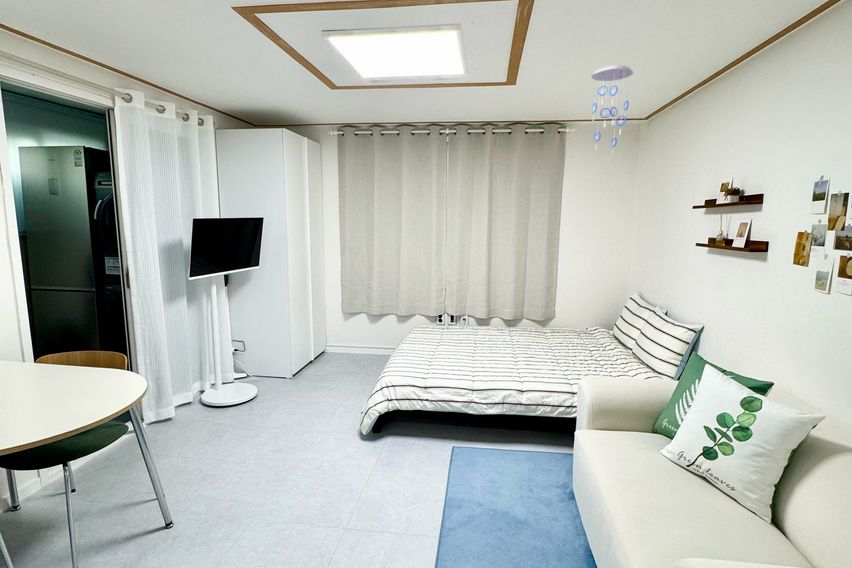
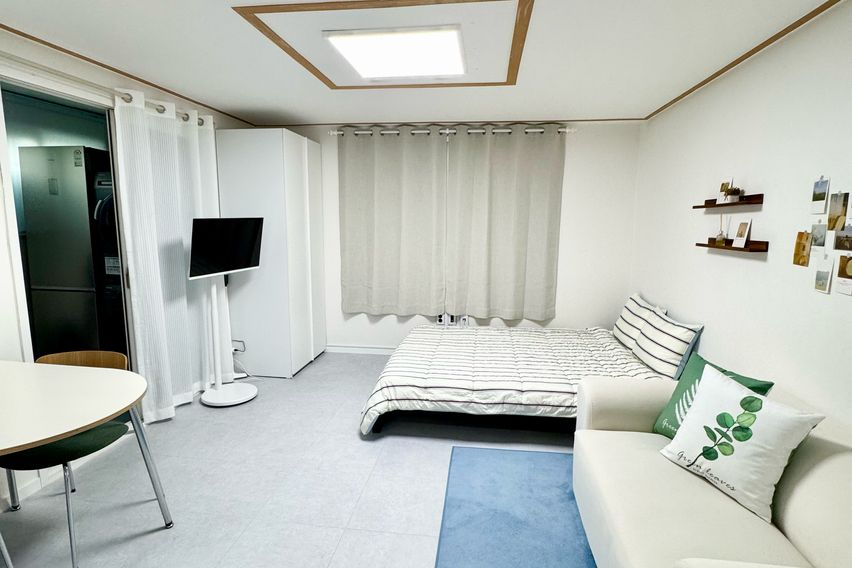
- ceiling mobile [590,64,634,156]
